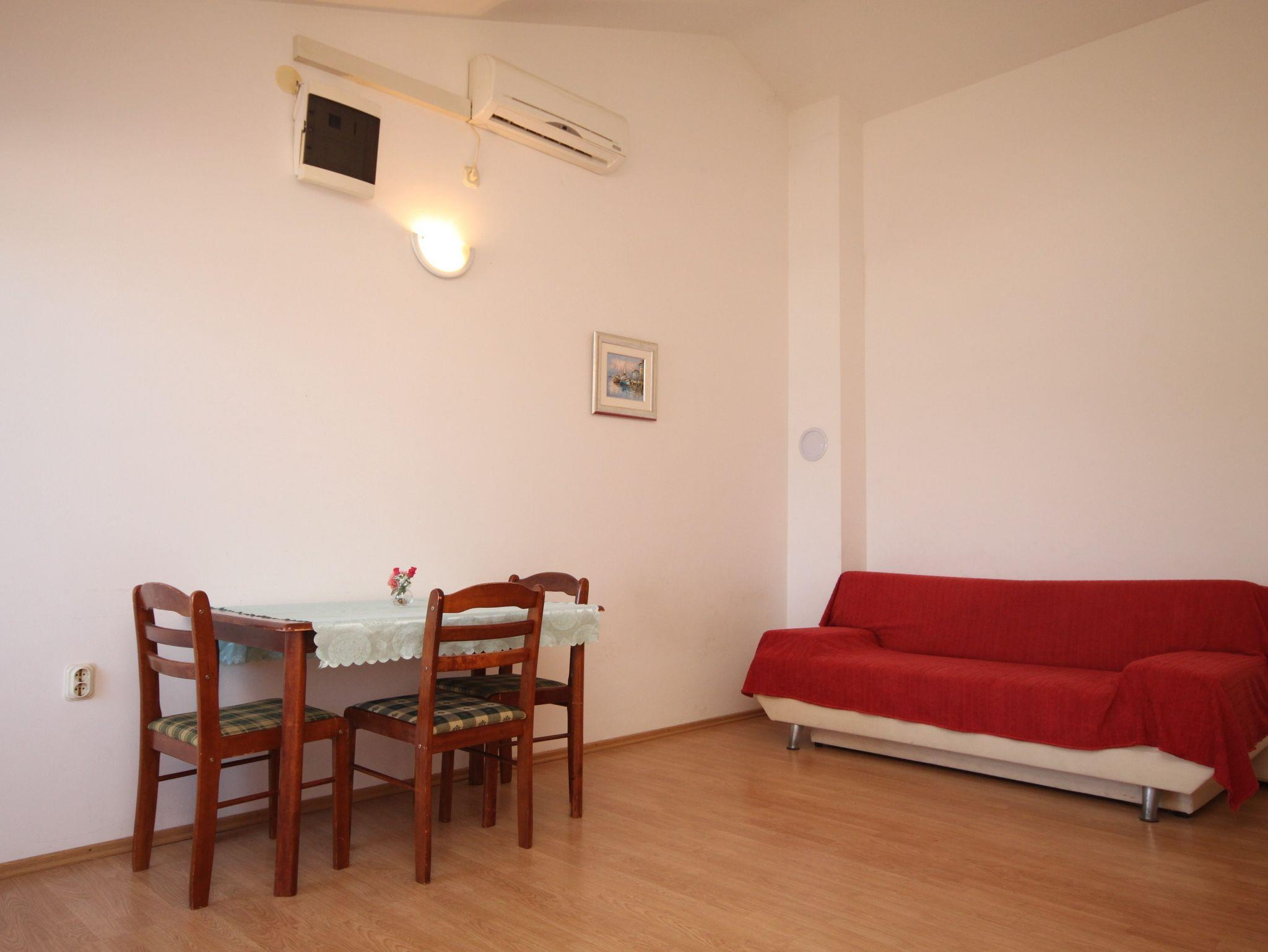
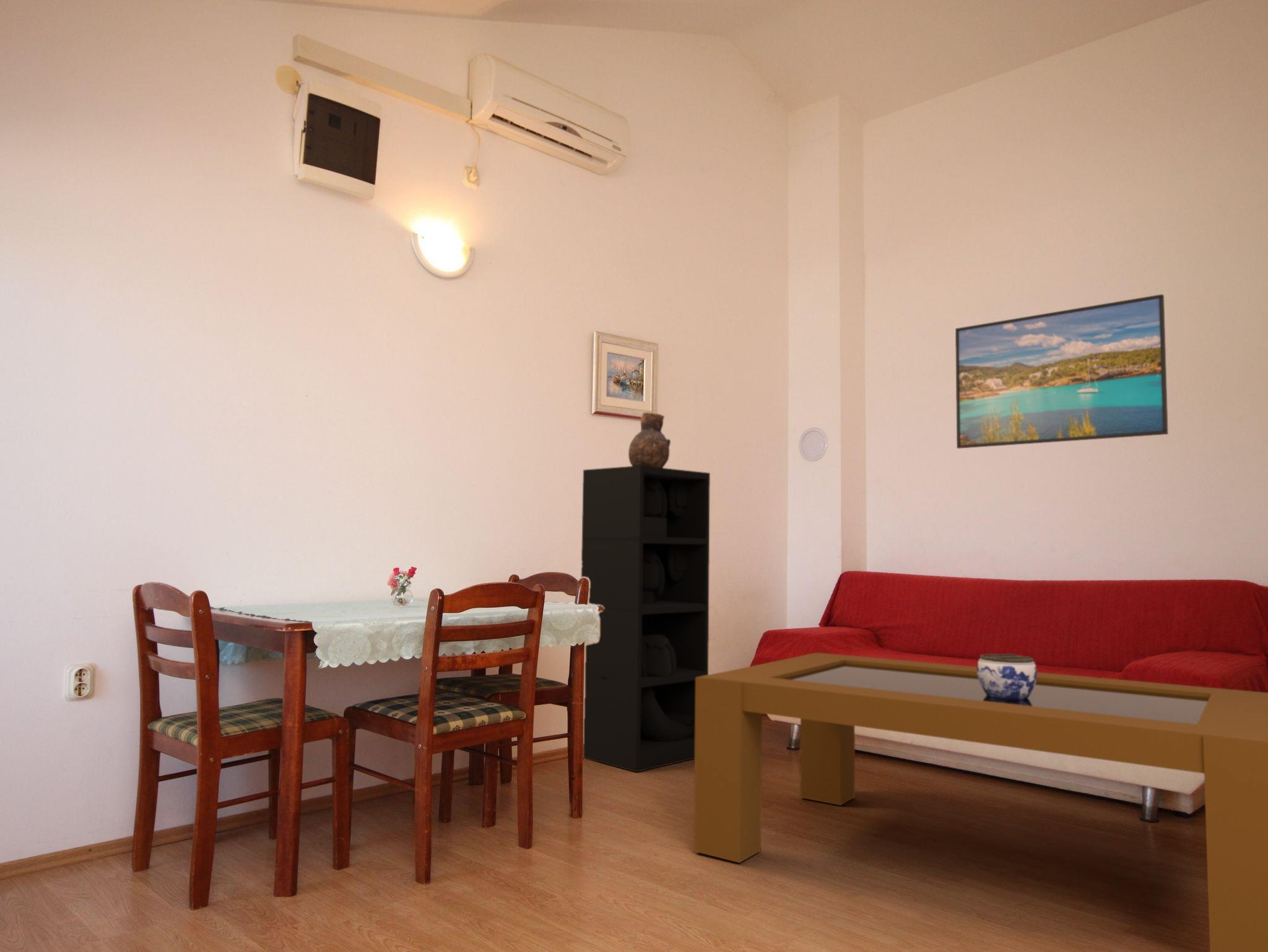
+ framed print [955,293,1169,449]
+ coffee table [693,652,1268,952]
+ shelving unit [581,465,711,773]
+ jar [976,653,1038,699]
+ vase [628,412,671,468]
